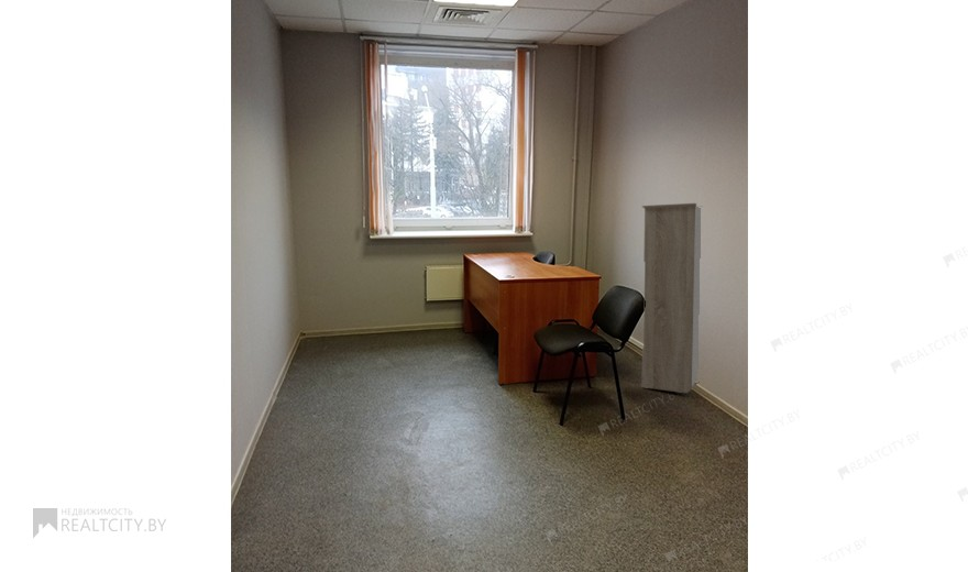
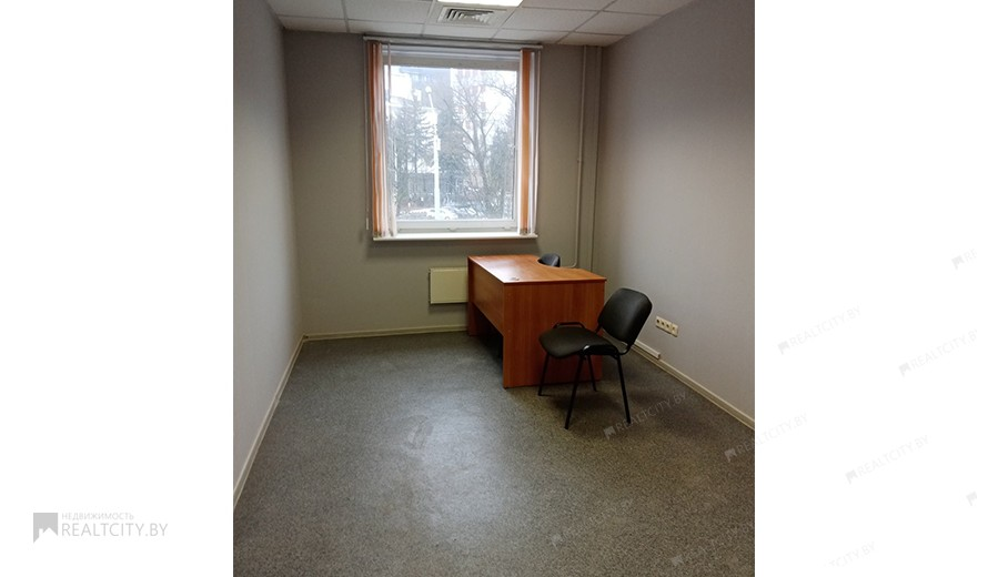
- storage cabinet [640,202,702,394]
